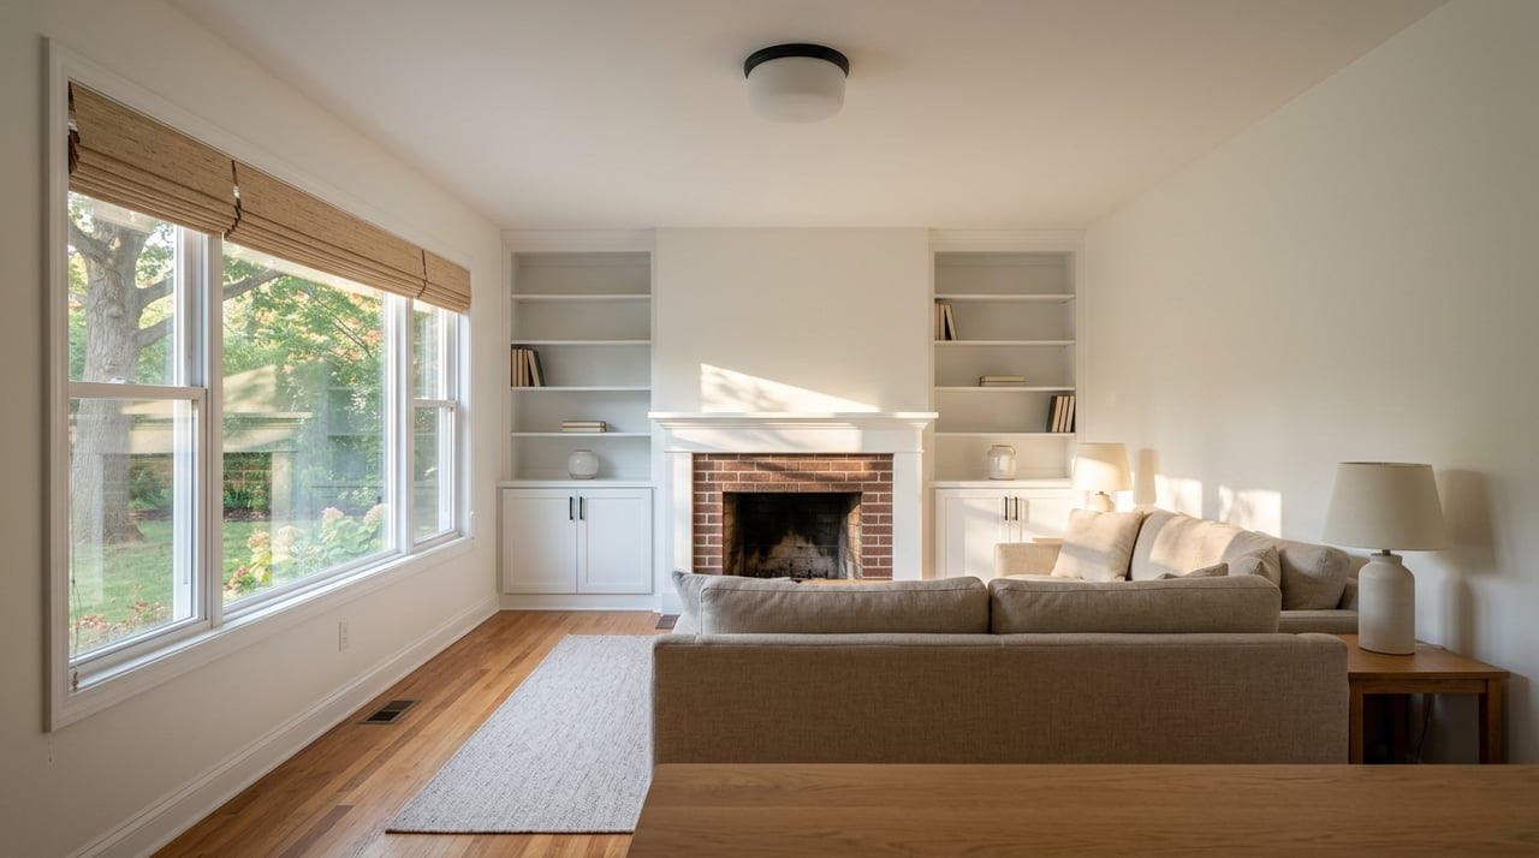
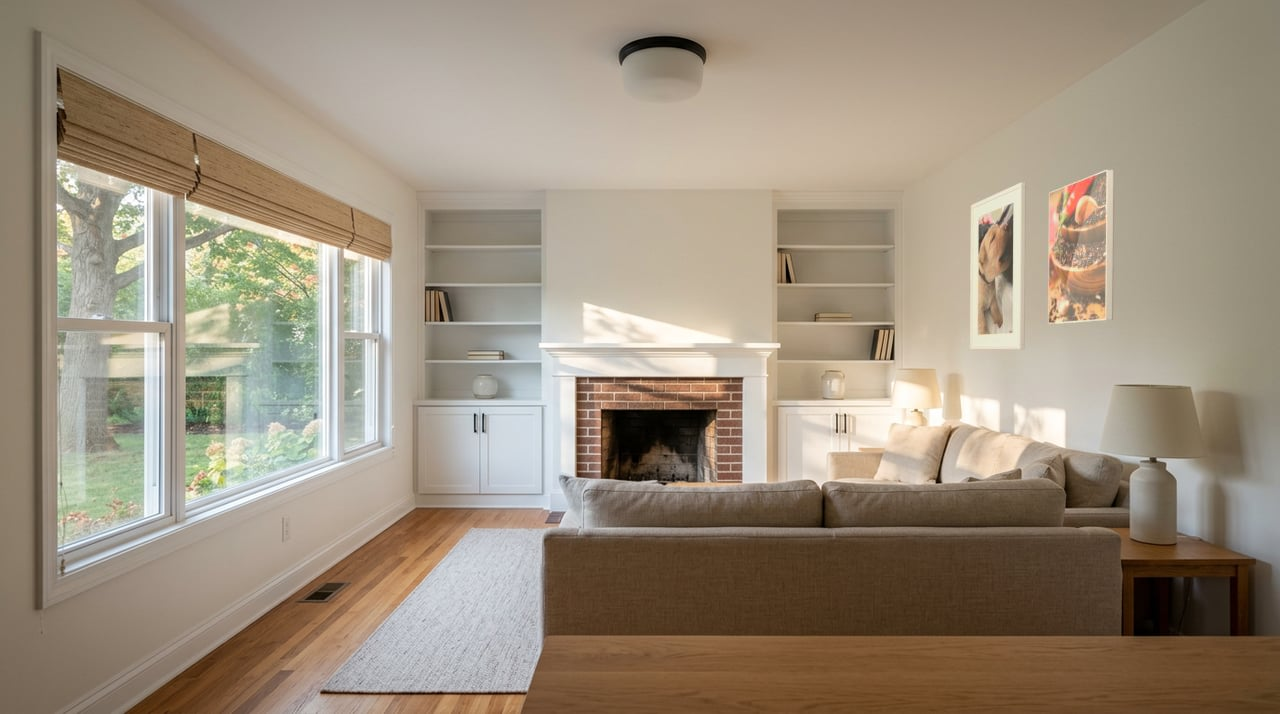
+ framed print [1047,168,1115,325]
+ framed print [969,181,1027,351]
